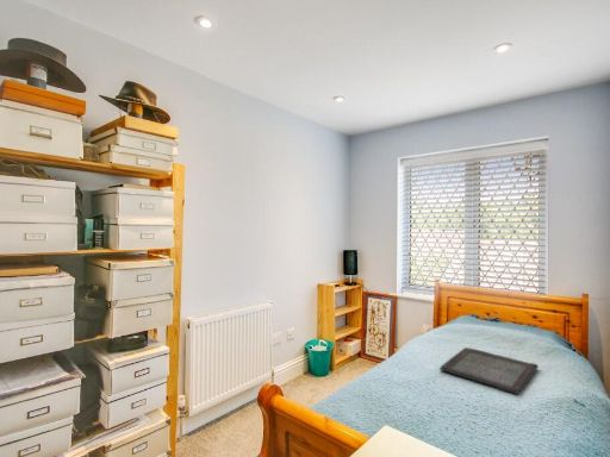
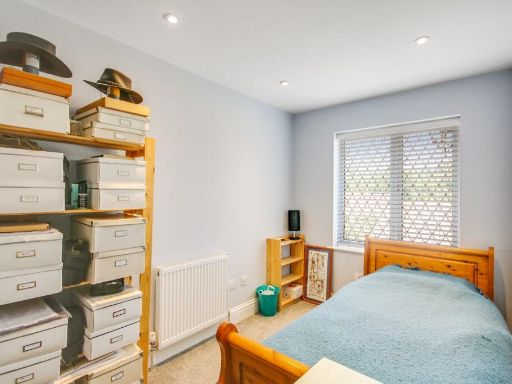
- serving tray [438,346,540,395]
